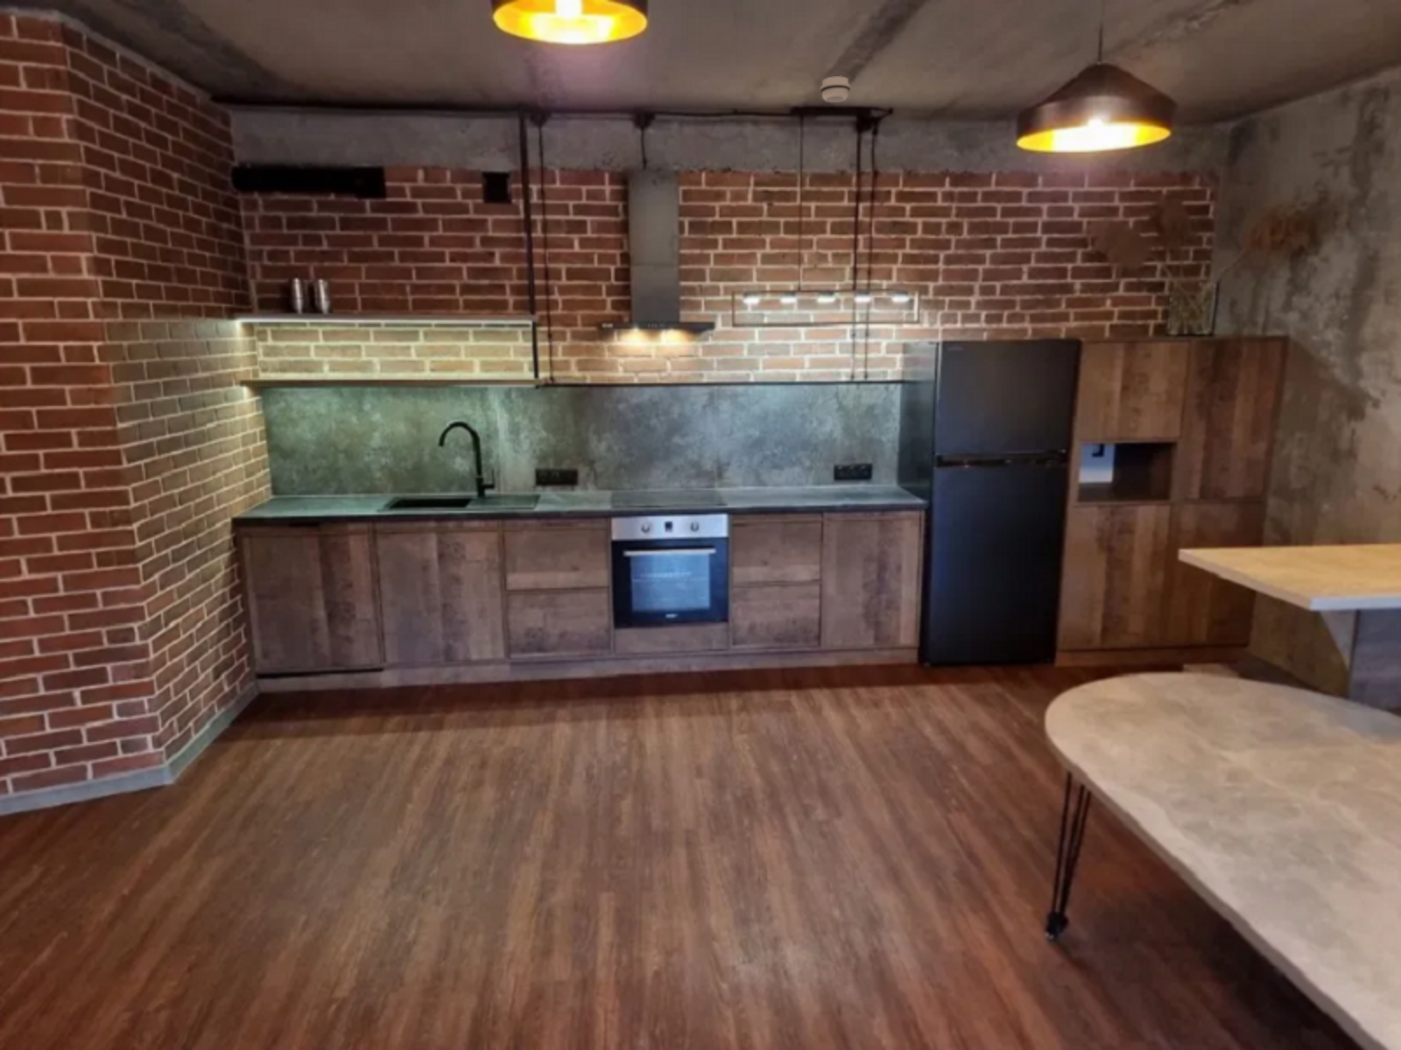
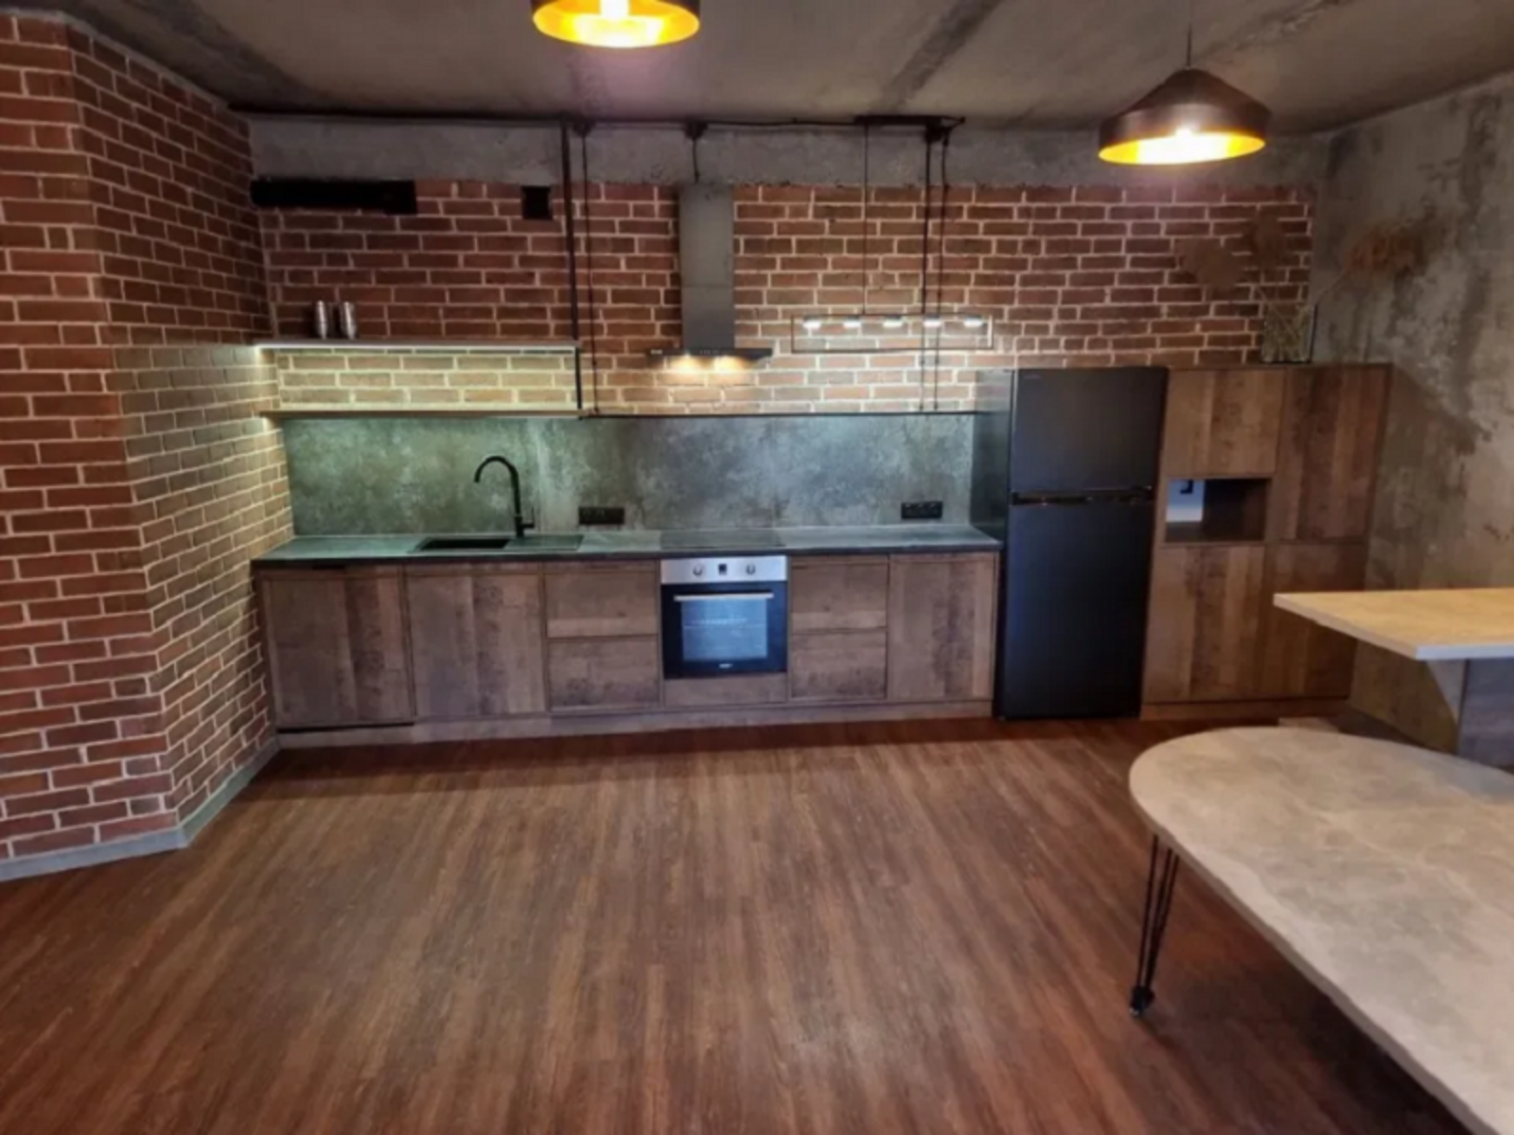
- smoke detector [820,75,852,104]
